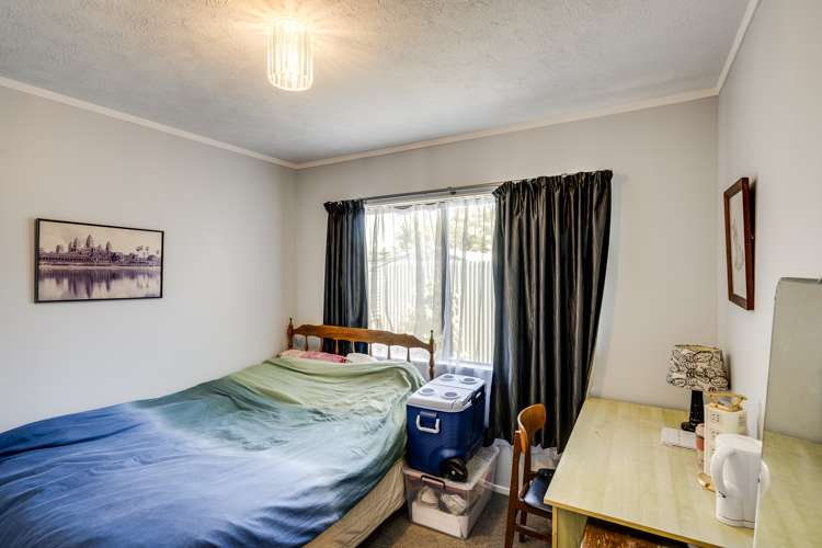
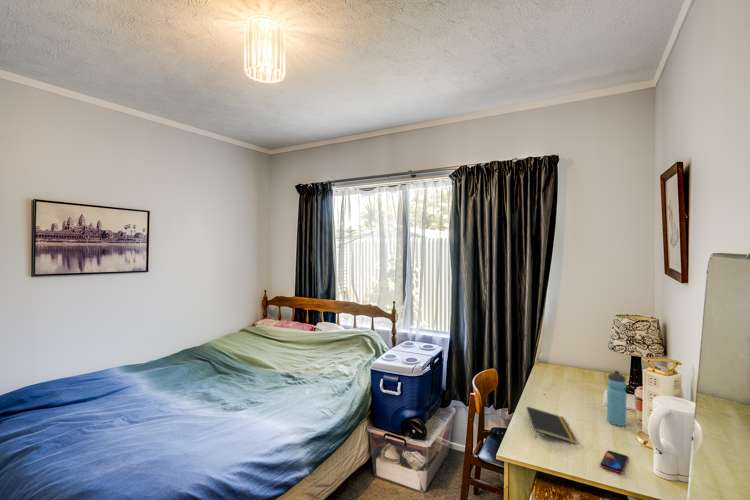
+ water bottle [606,370,627,427]
+ notepad [526,405,578,444]
+ smartphone [599,450,630,474]
